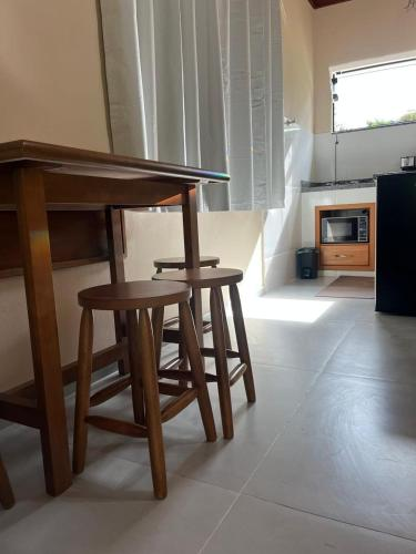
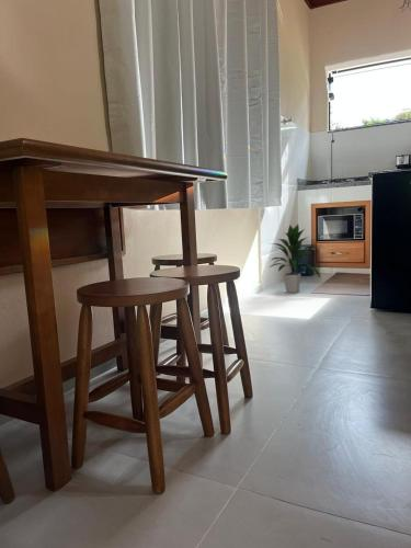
+ indoor plant [269,224,322,294]
